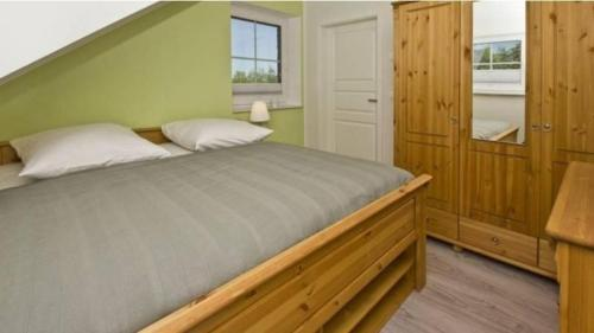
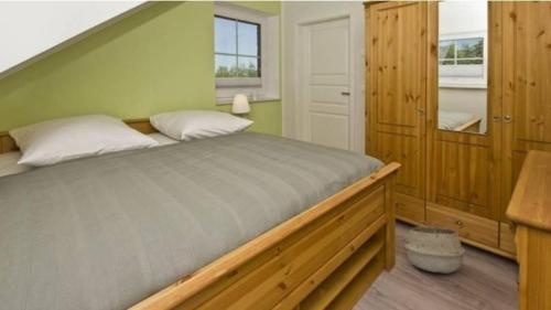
+ woven basket [403,217,466,275]
